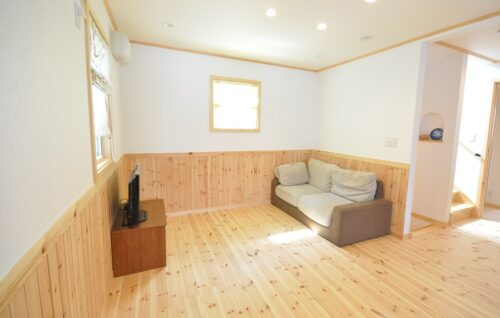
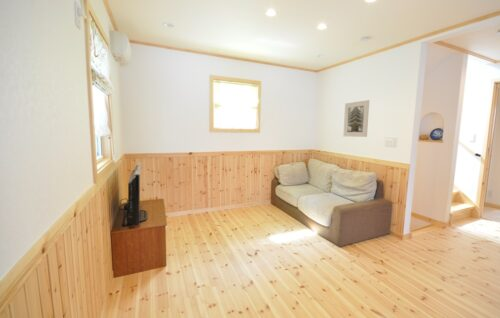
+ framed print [342,99,370,138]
